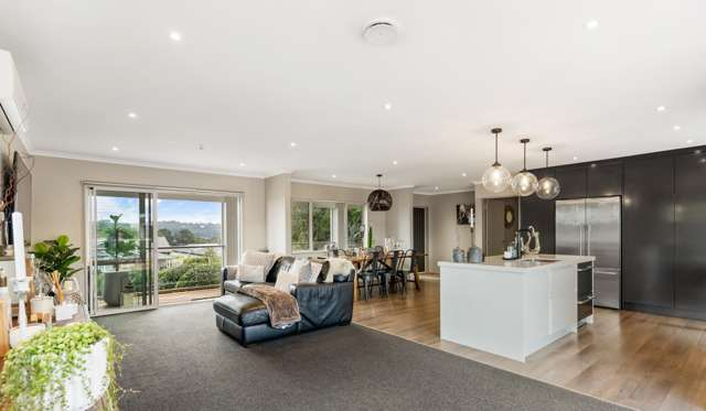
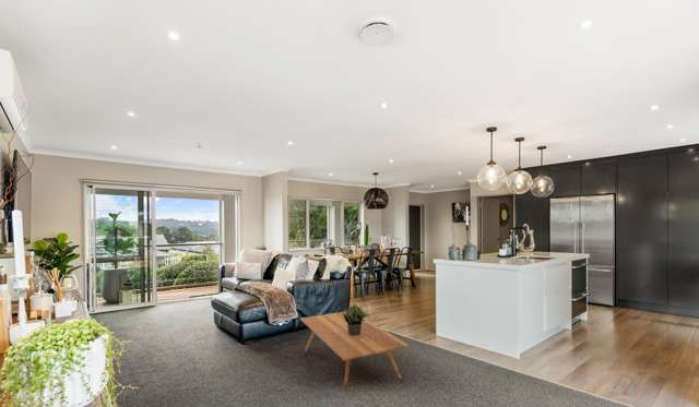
+ potted plant [343,302,369,335]
+ coffee table [299,311,410,393]
